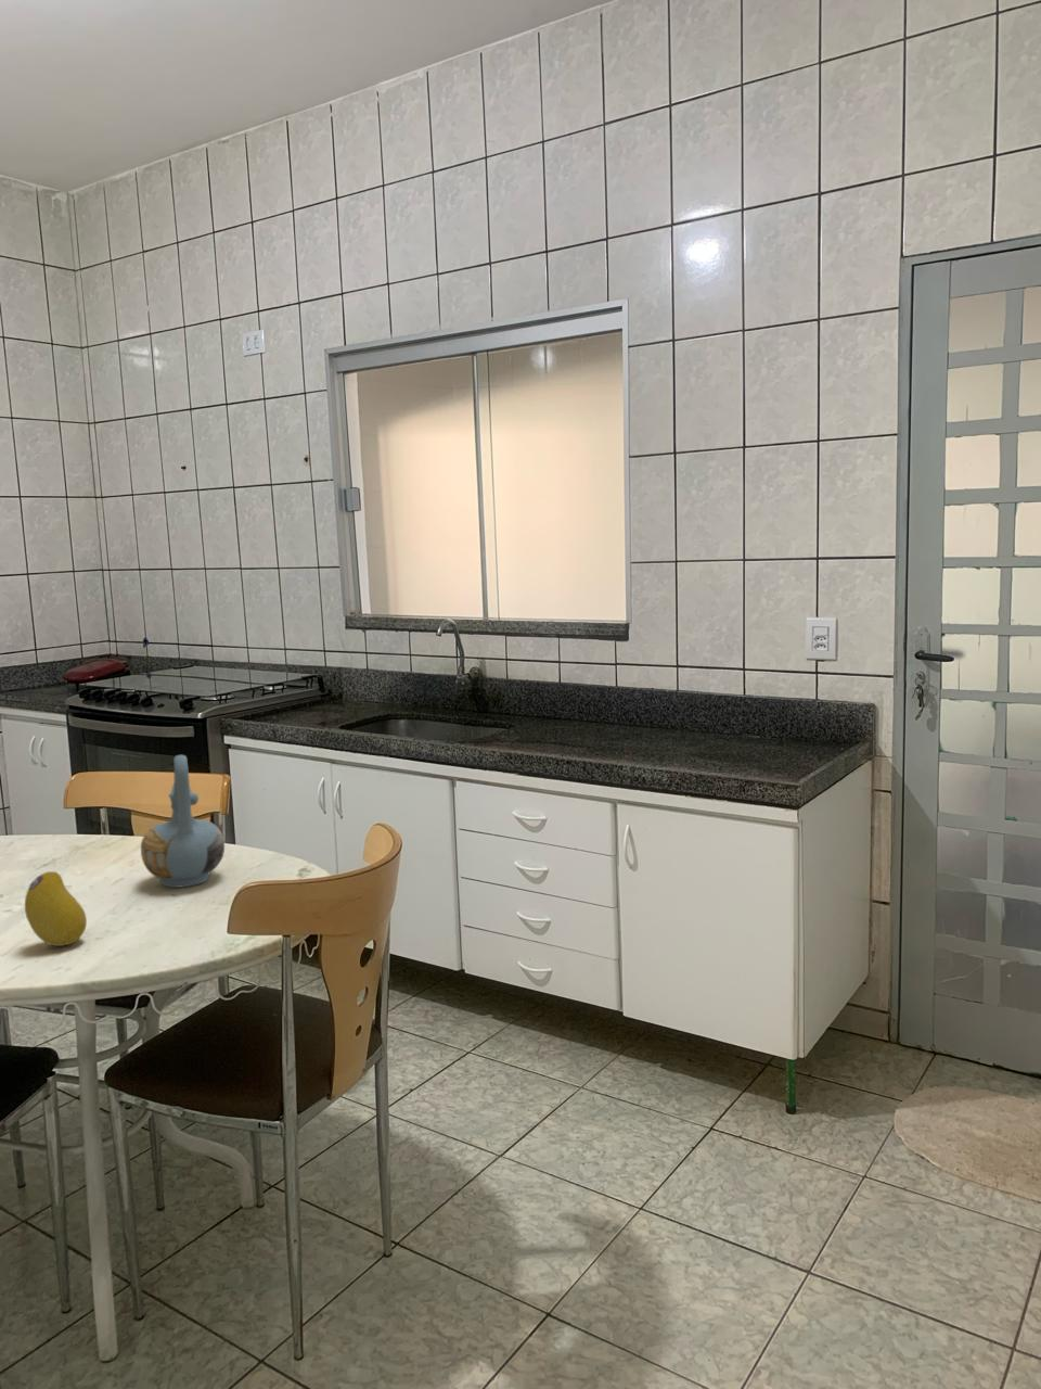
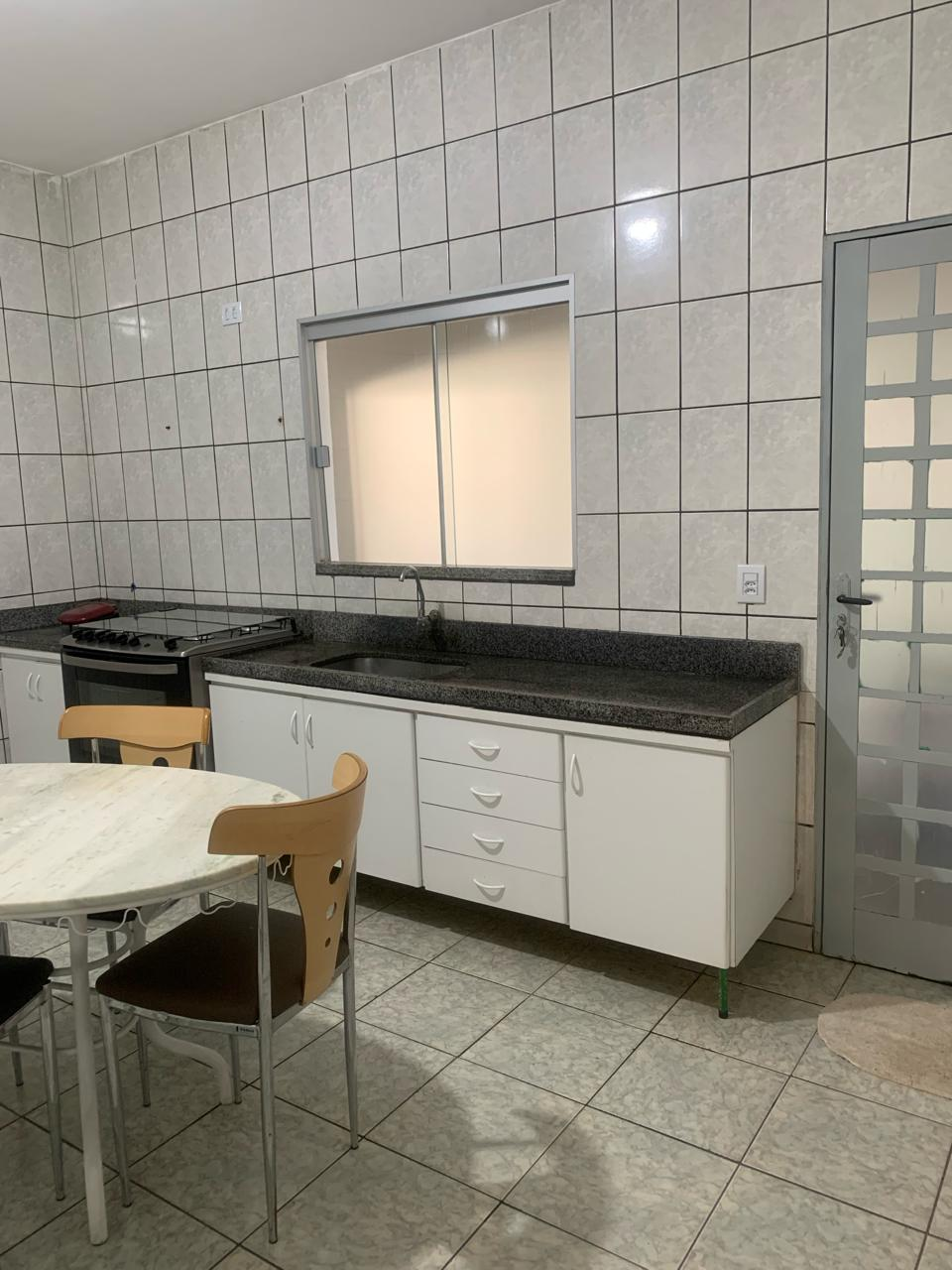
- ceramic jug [140,755,225,889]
- fruit [24,871,87,947]
